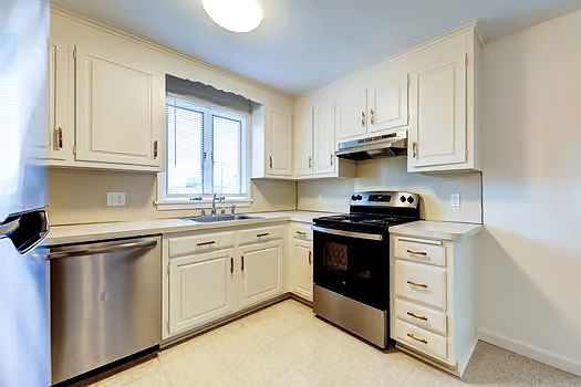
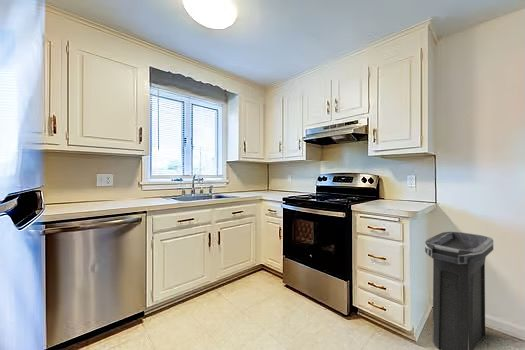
+ trash can [424,231,494,350]
